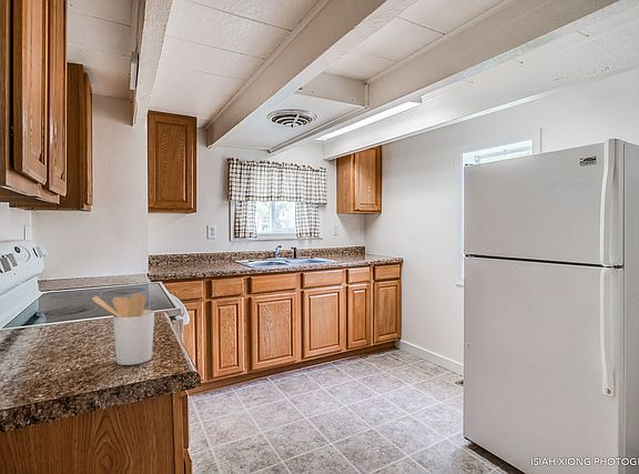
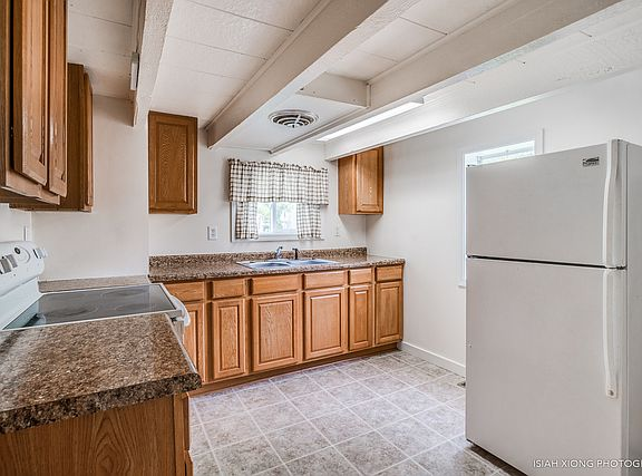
- utensil holder [91,292,155,366]
